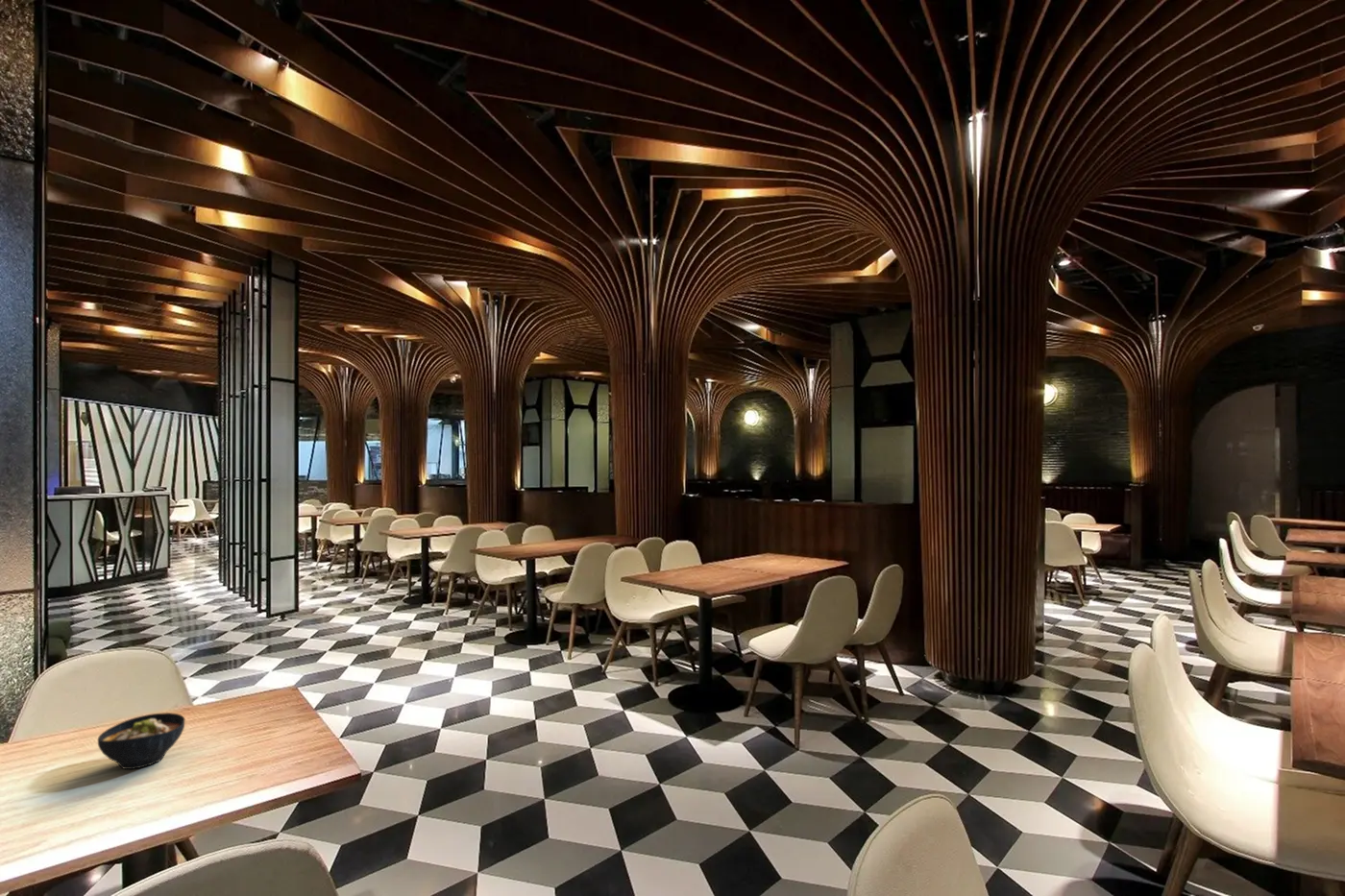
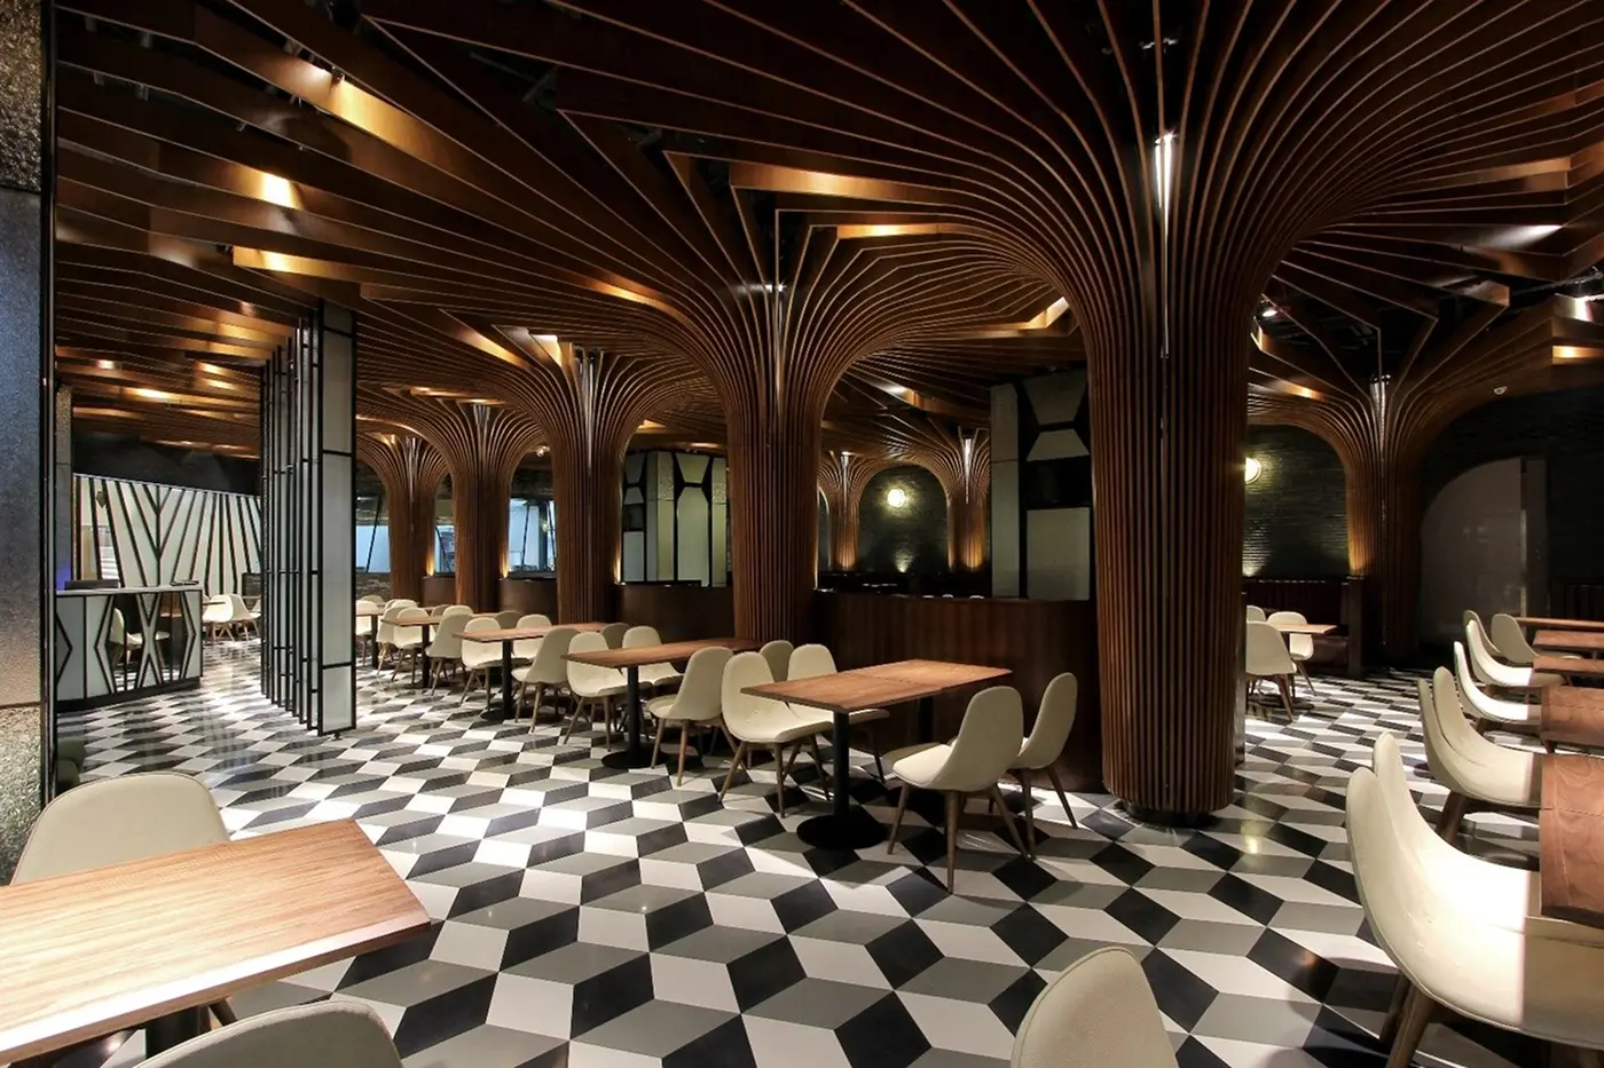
- bowl [97,712,185,770]
